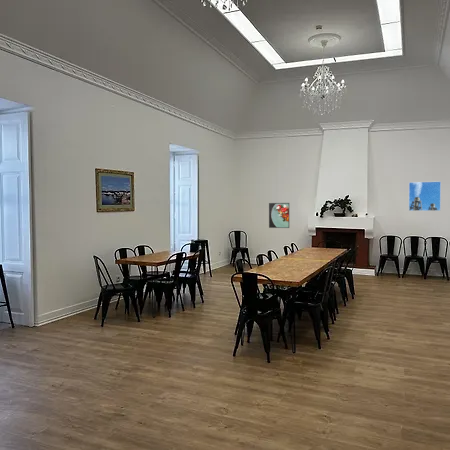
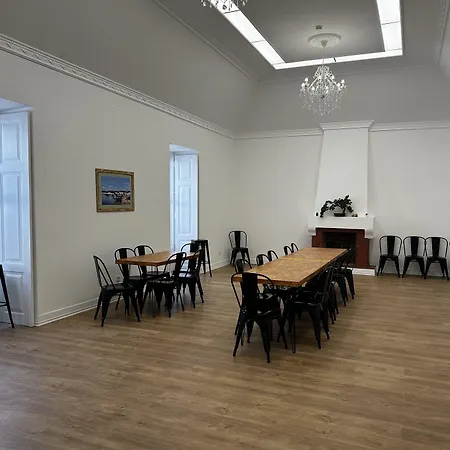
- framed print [268,202,290,229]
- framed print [408,180,442,212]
